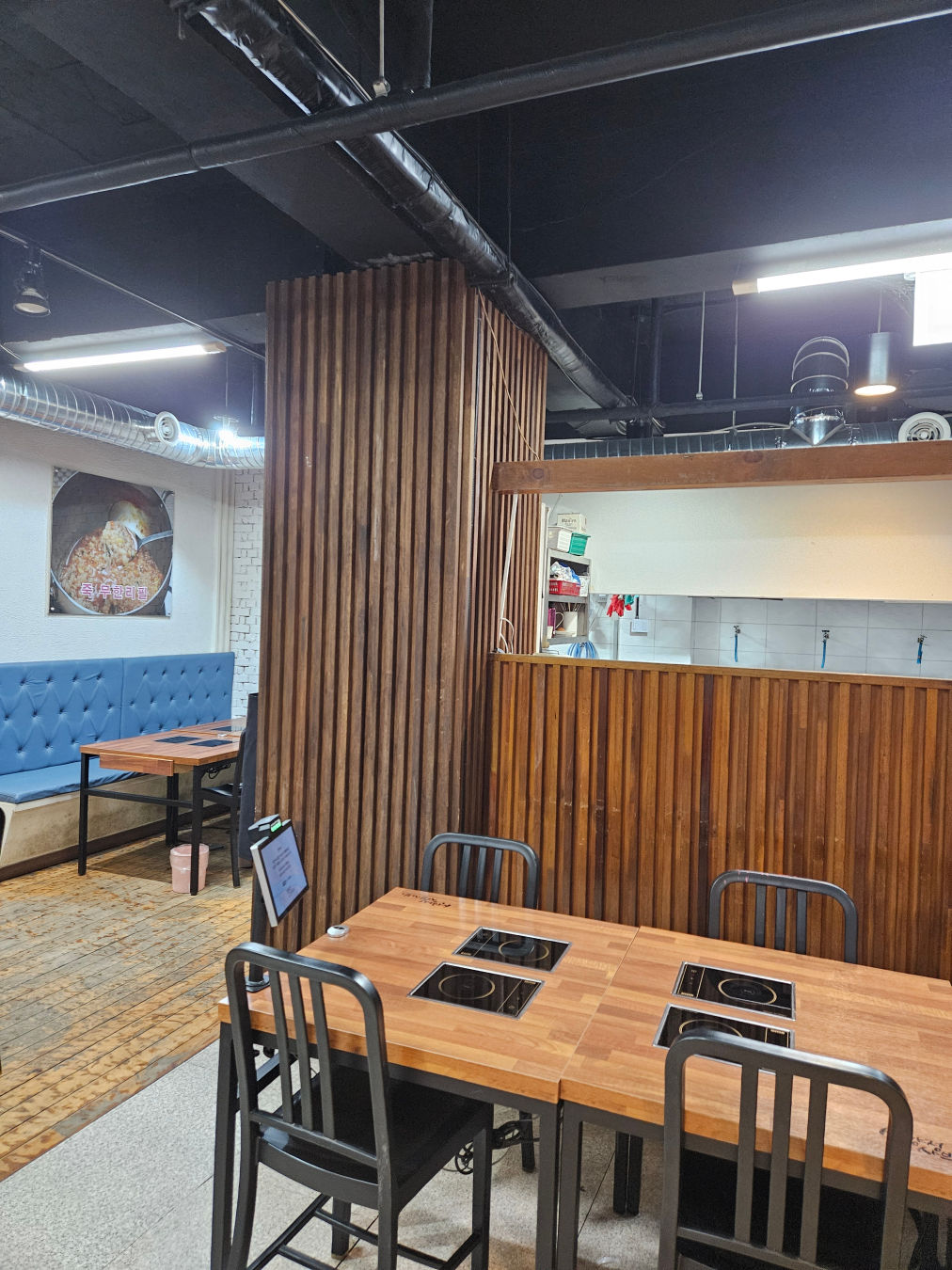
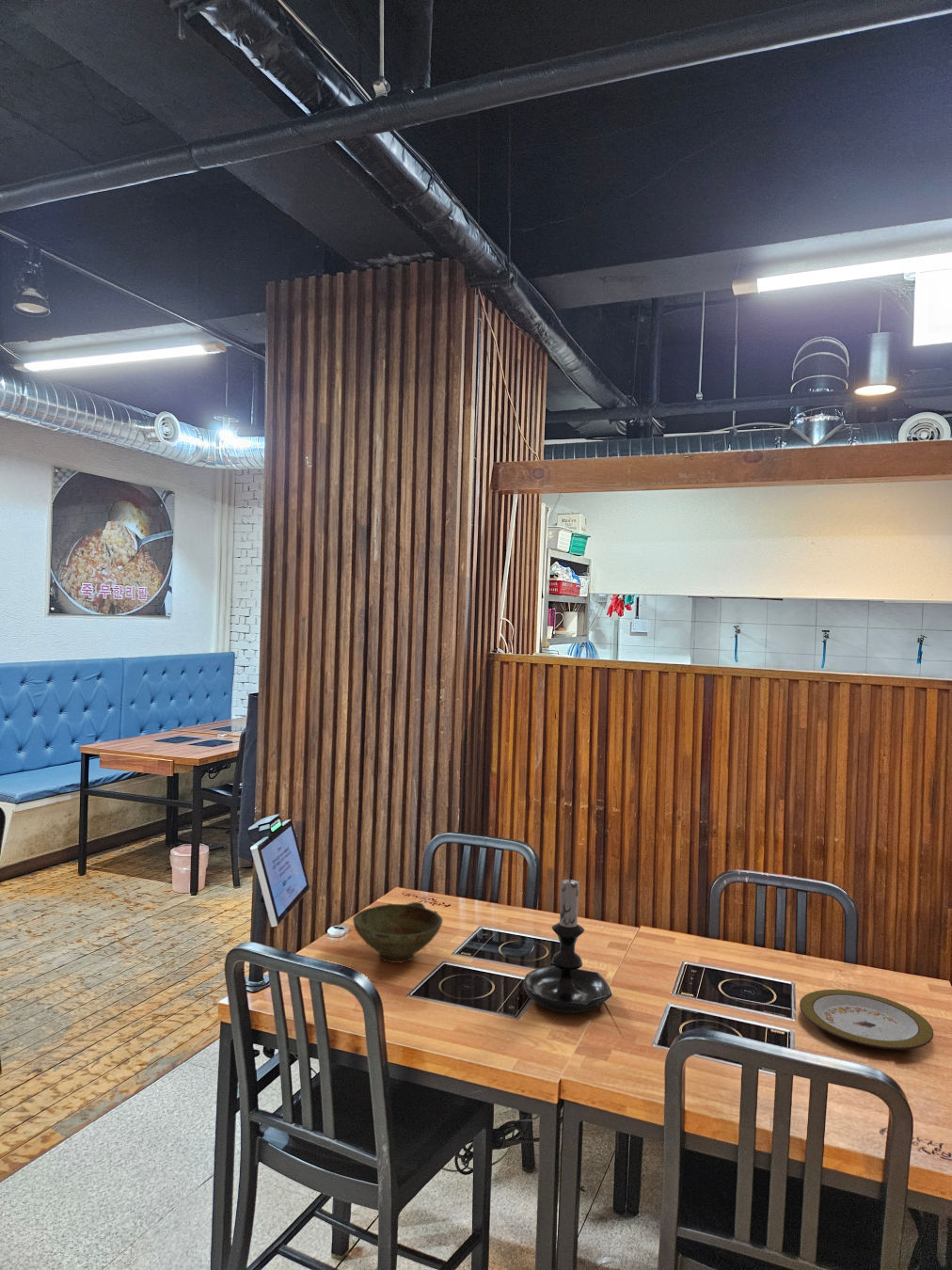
+ candle holder [522,872,613,1014]
+ plate [799,989,934,1051]
+ bowl [352,901,443,964]
